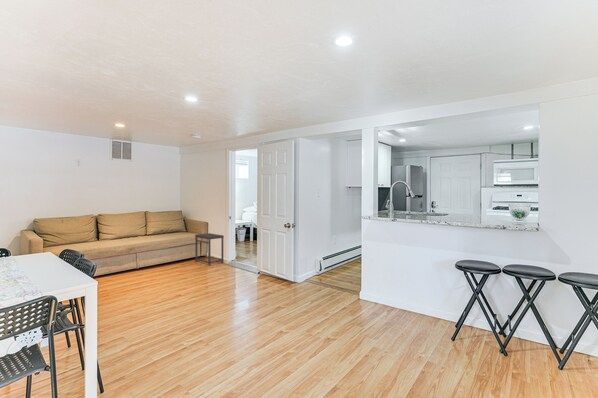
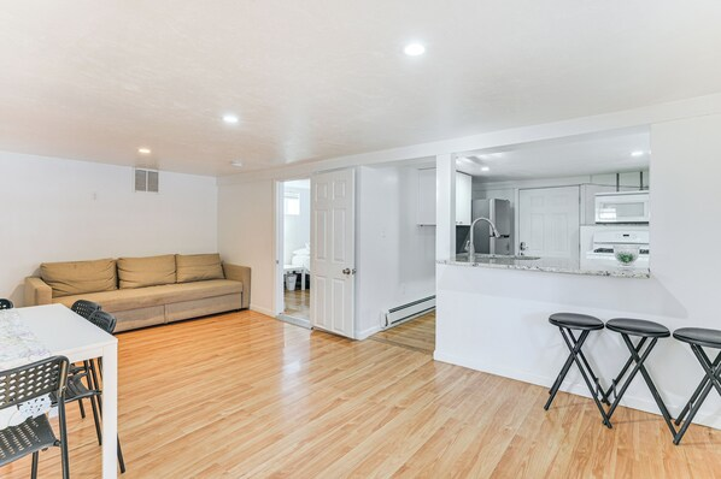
- side table [194,232,225,266]
